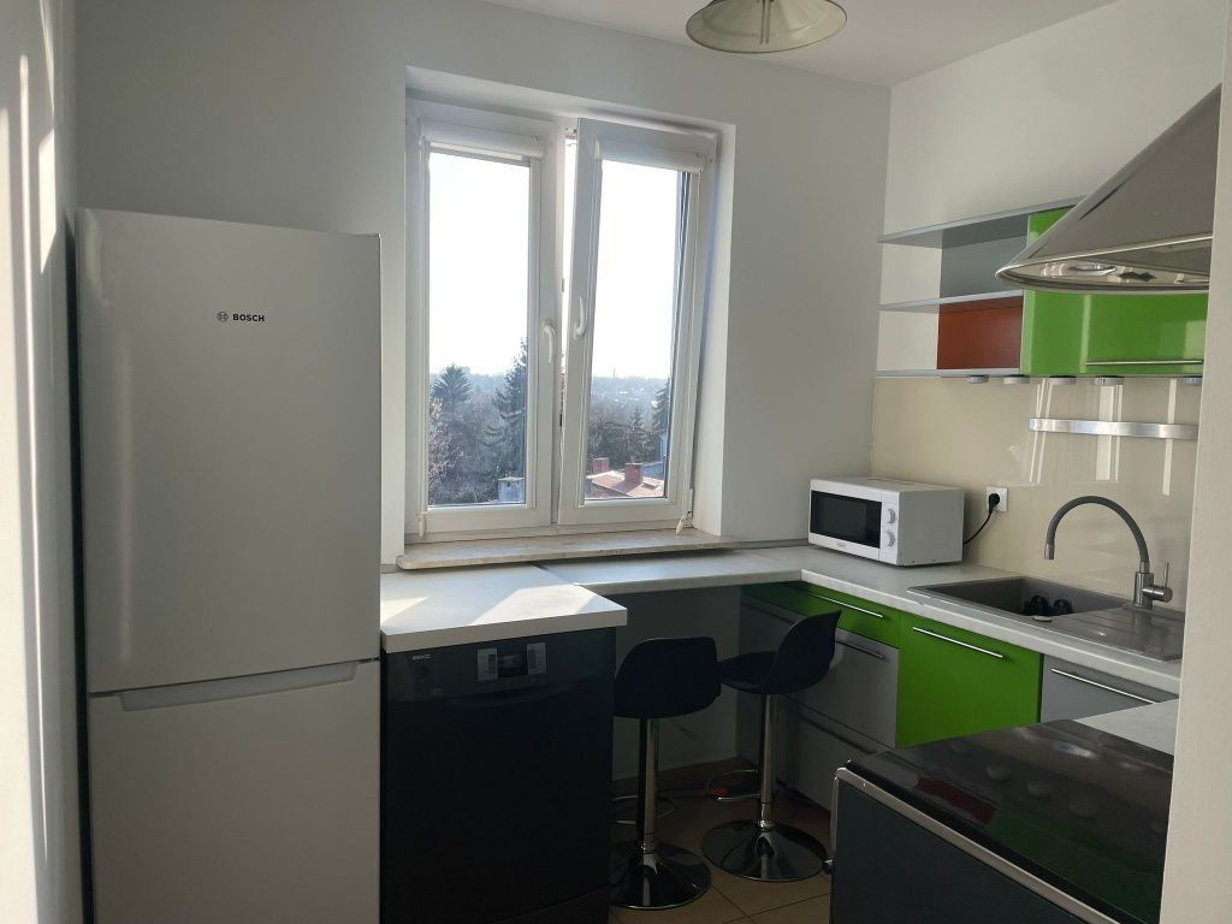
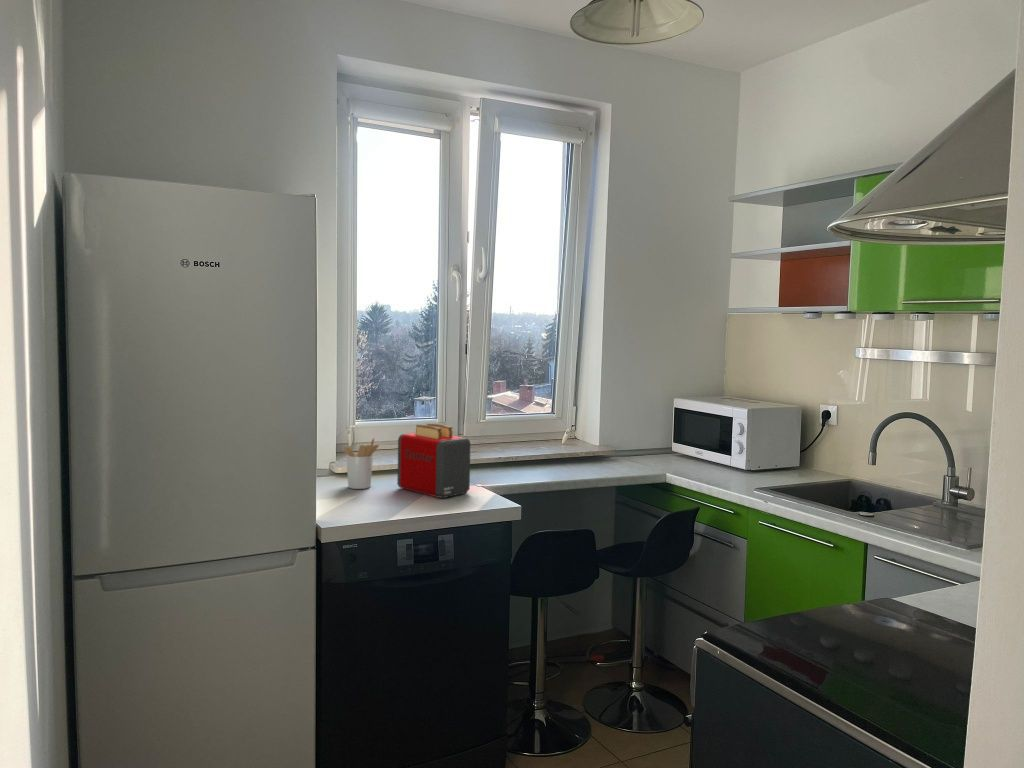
+ toaster [396,422,471,499]
+ utensil holder [342,438,380,490]
